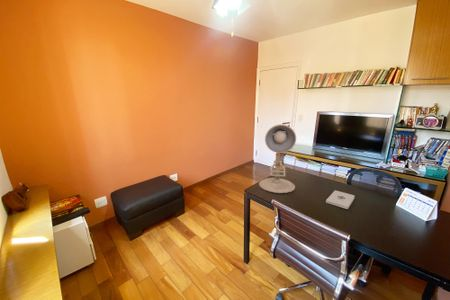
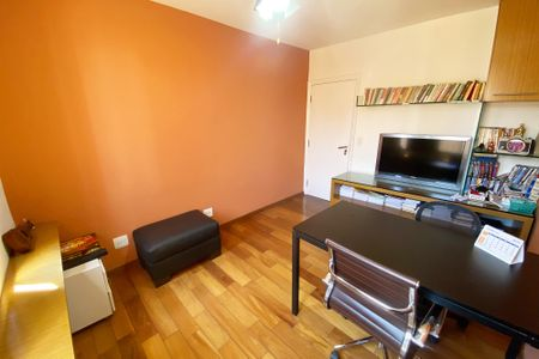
- desk lamp [258,124,297,194]
- notepad [325,189,356,210]
